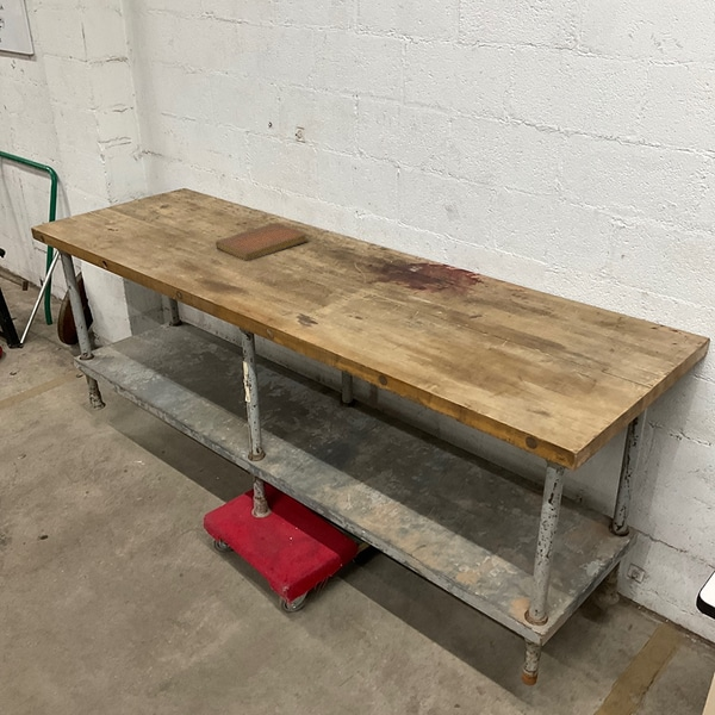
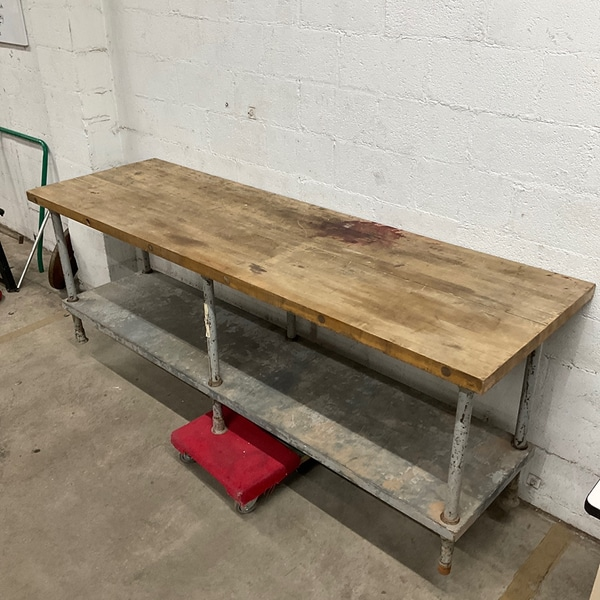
- notebook [214,222,310,262]
